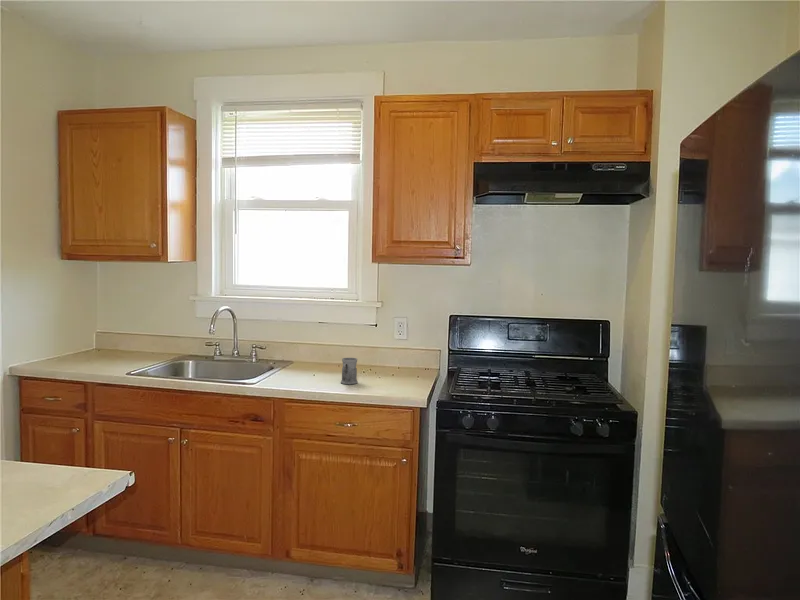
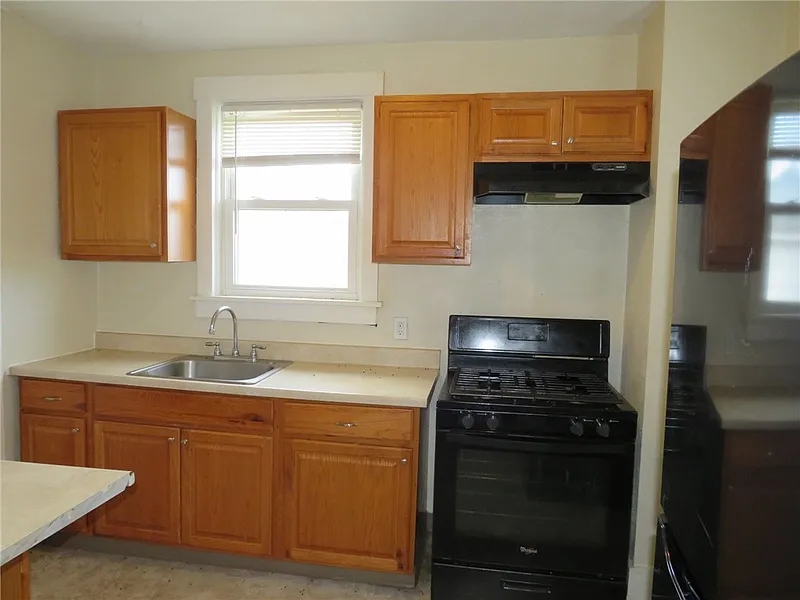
- mug [340,357,359,385]
